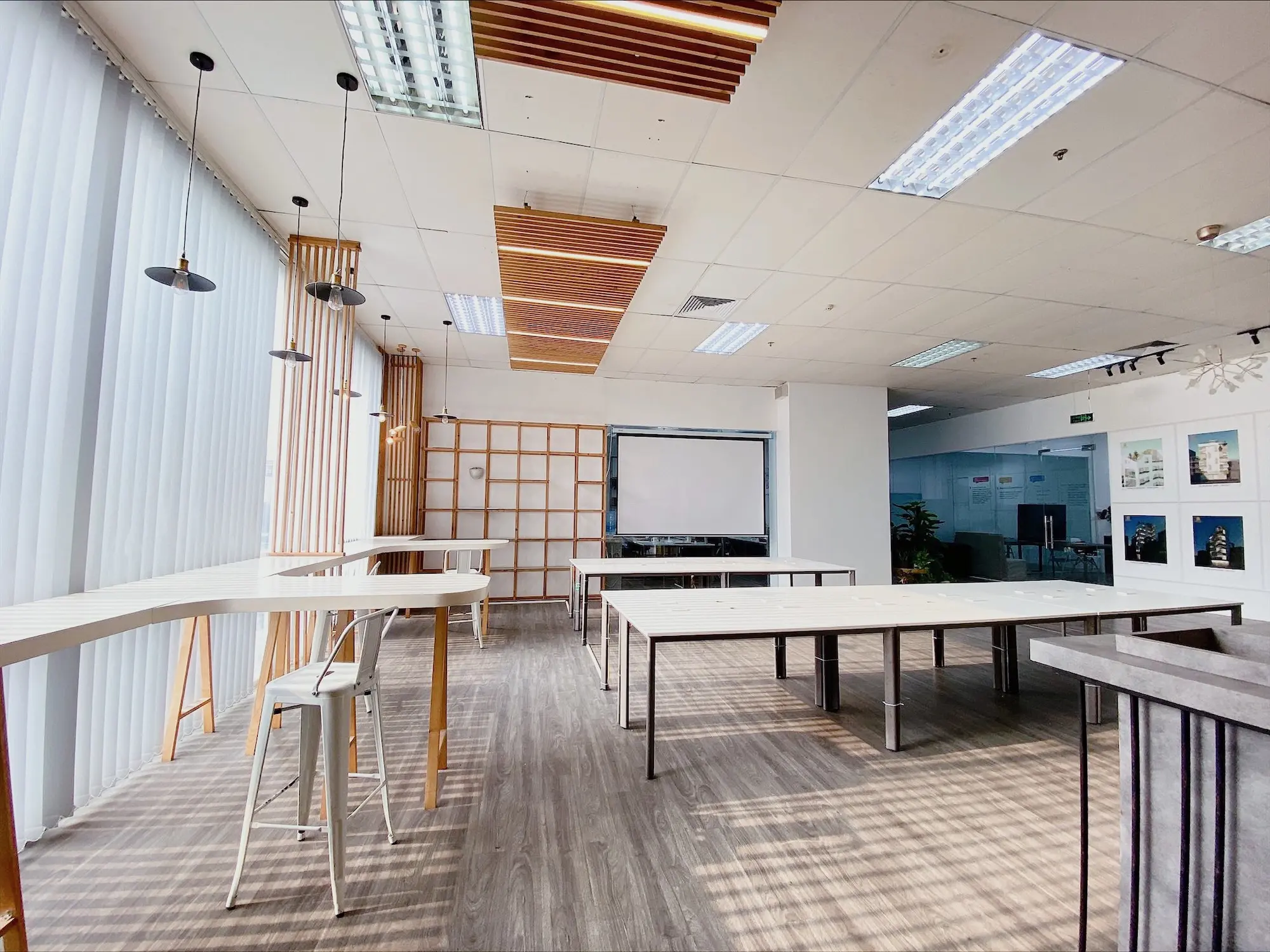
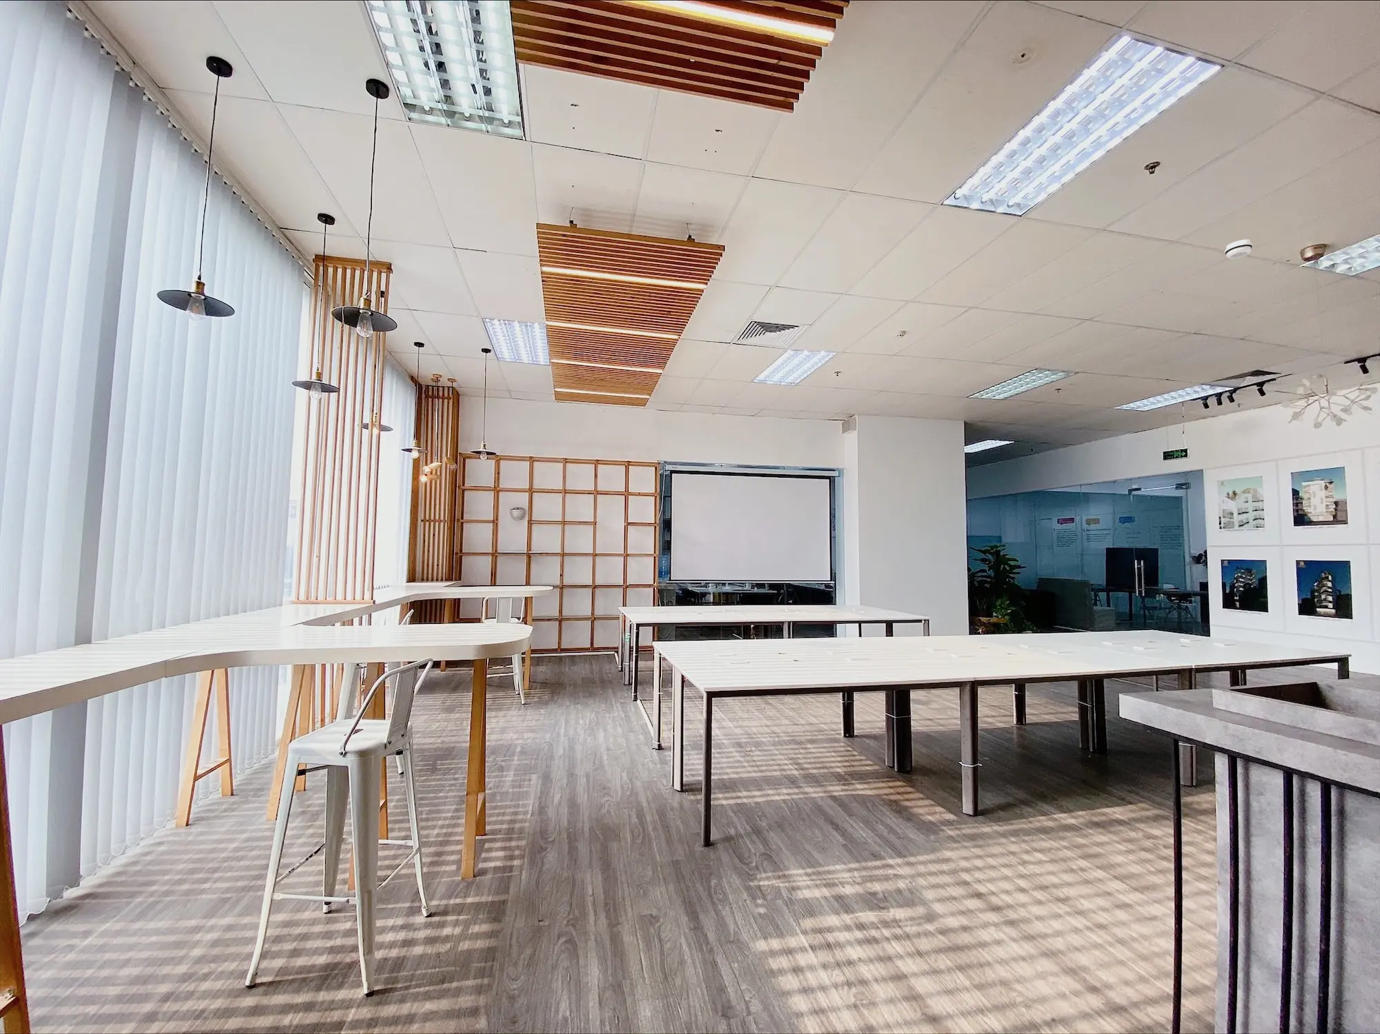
+ smoke detector [1224,239,1253,260]
